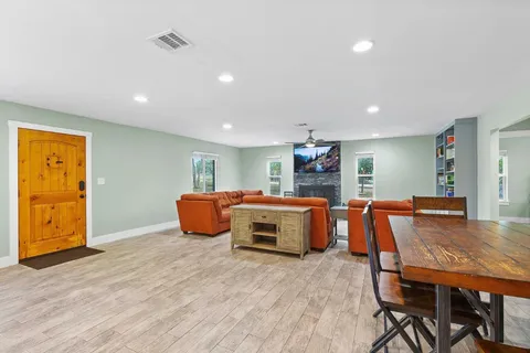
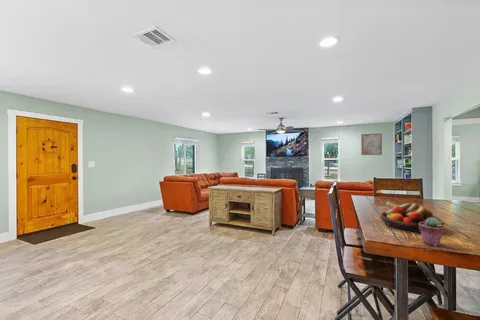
+ potted succulent [419,217,446,247]
+ fruit bowl [380,201,445,234]
+ wall art [360,132,383,156]
